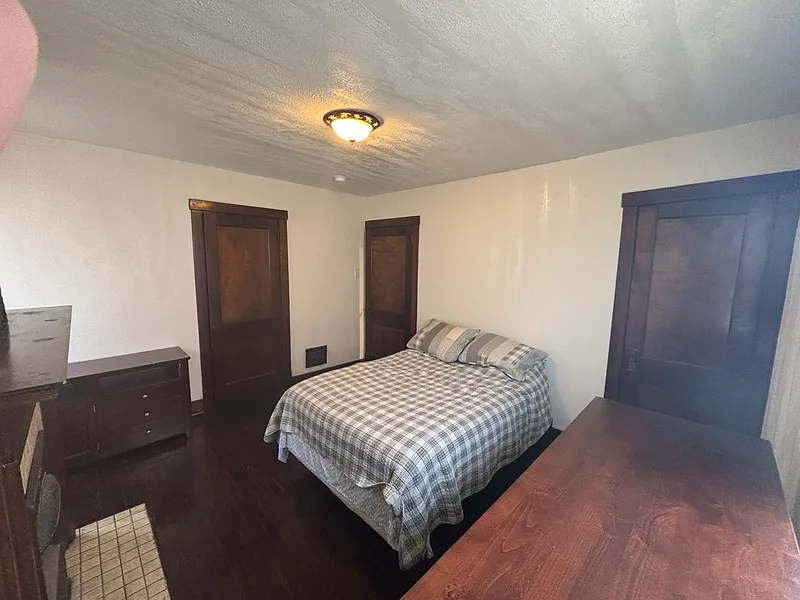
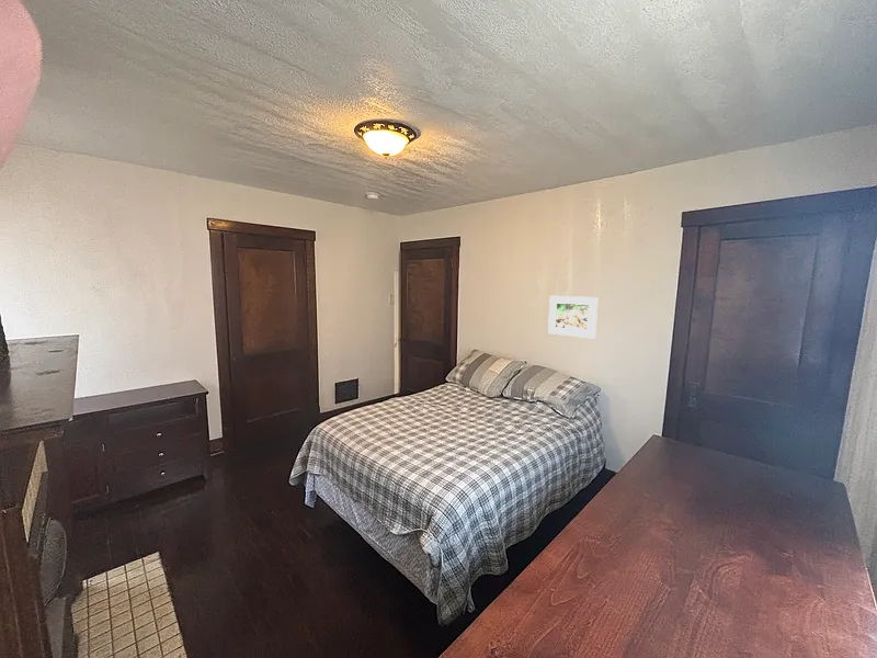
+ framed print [547,295,600,340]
